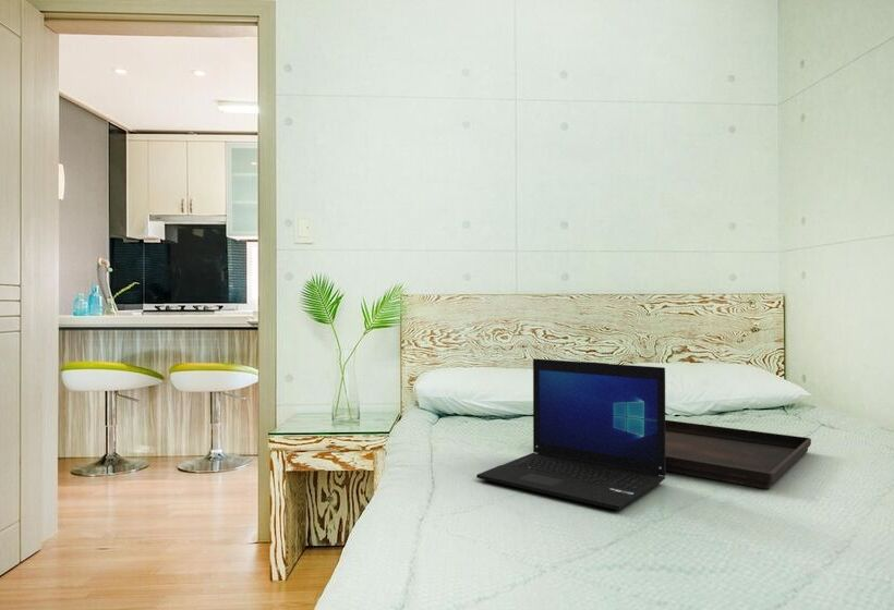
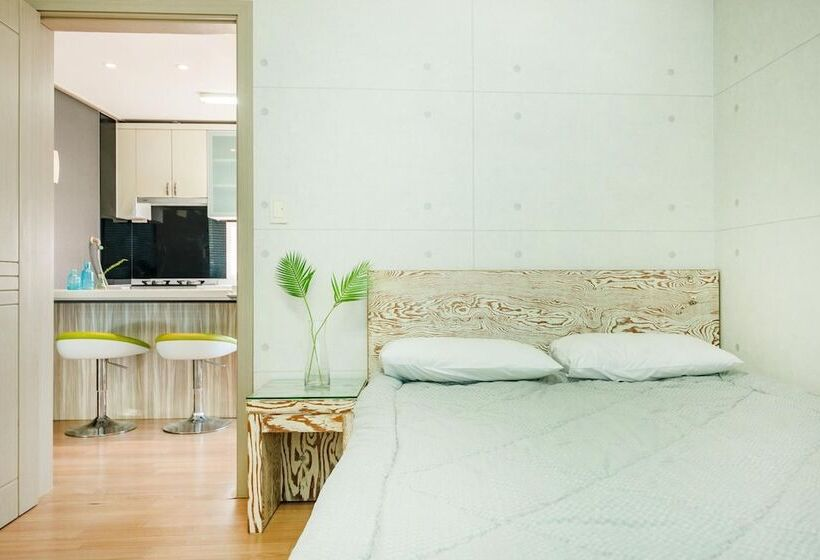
- serving tray [665,419,812,490]
- laptop [475,357,667,511]
